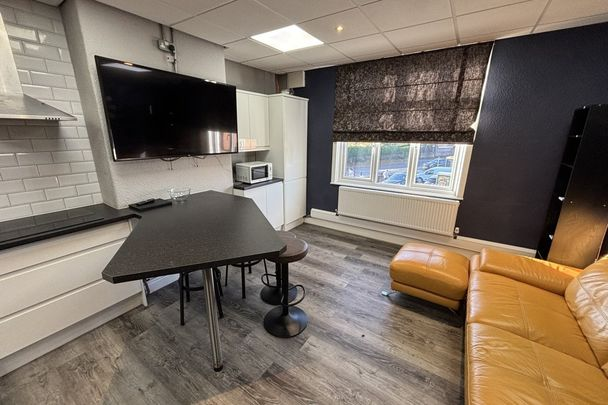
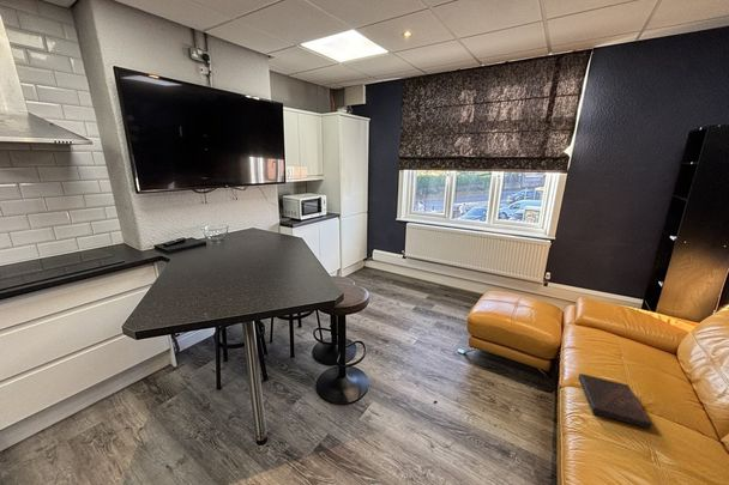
+ book [577,372,653,430]
